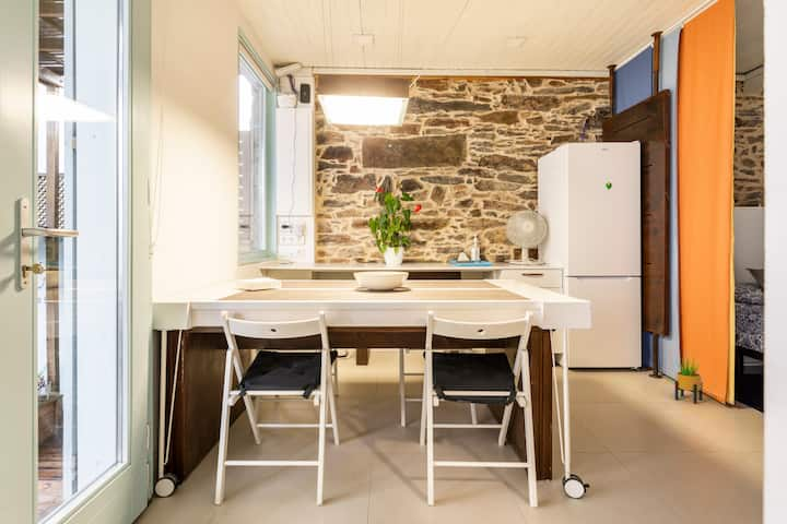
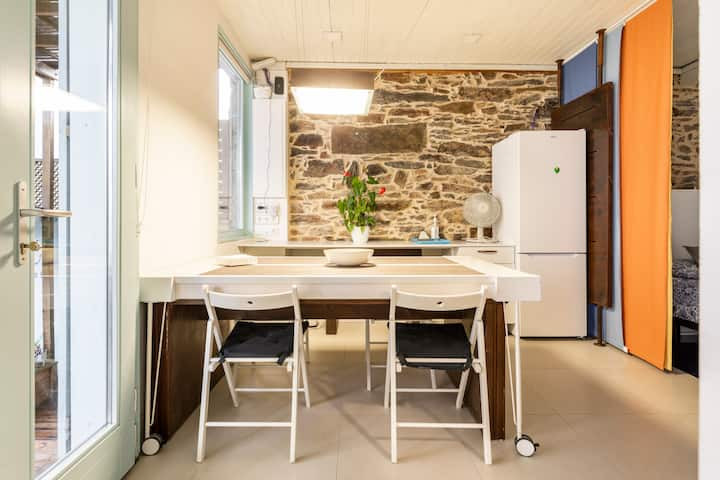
- potted plant [674,355,704,404]
